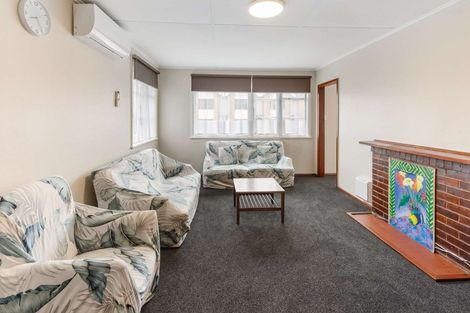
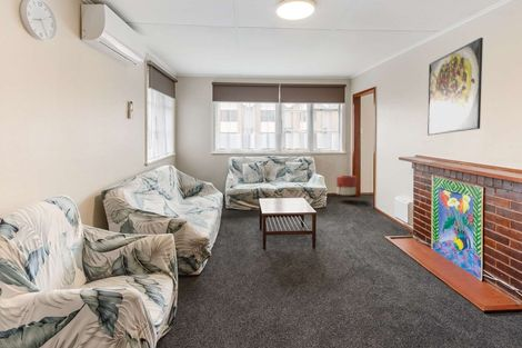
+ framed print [426,37,484,137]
+ planter [335,175,358,203]
